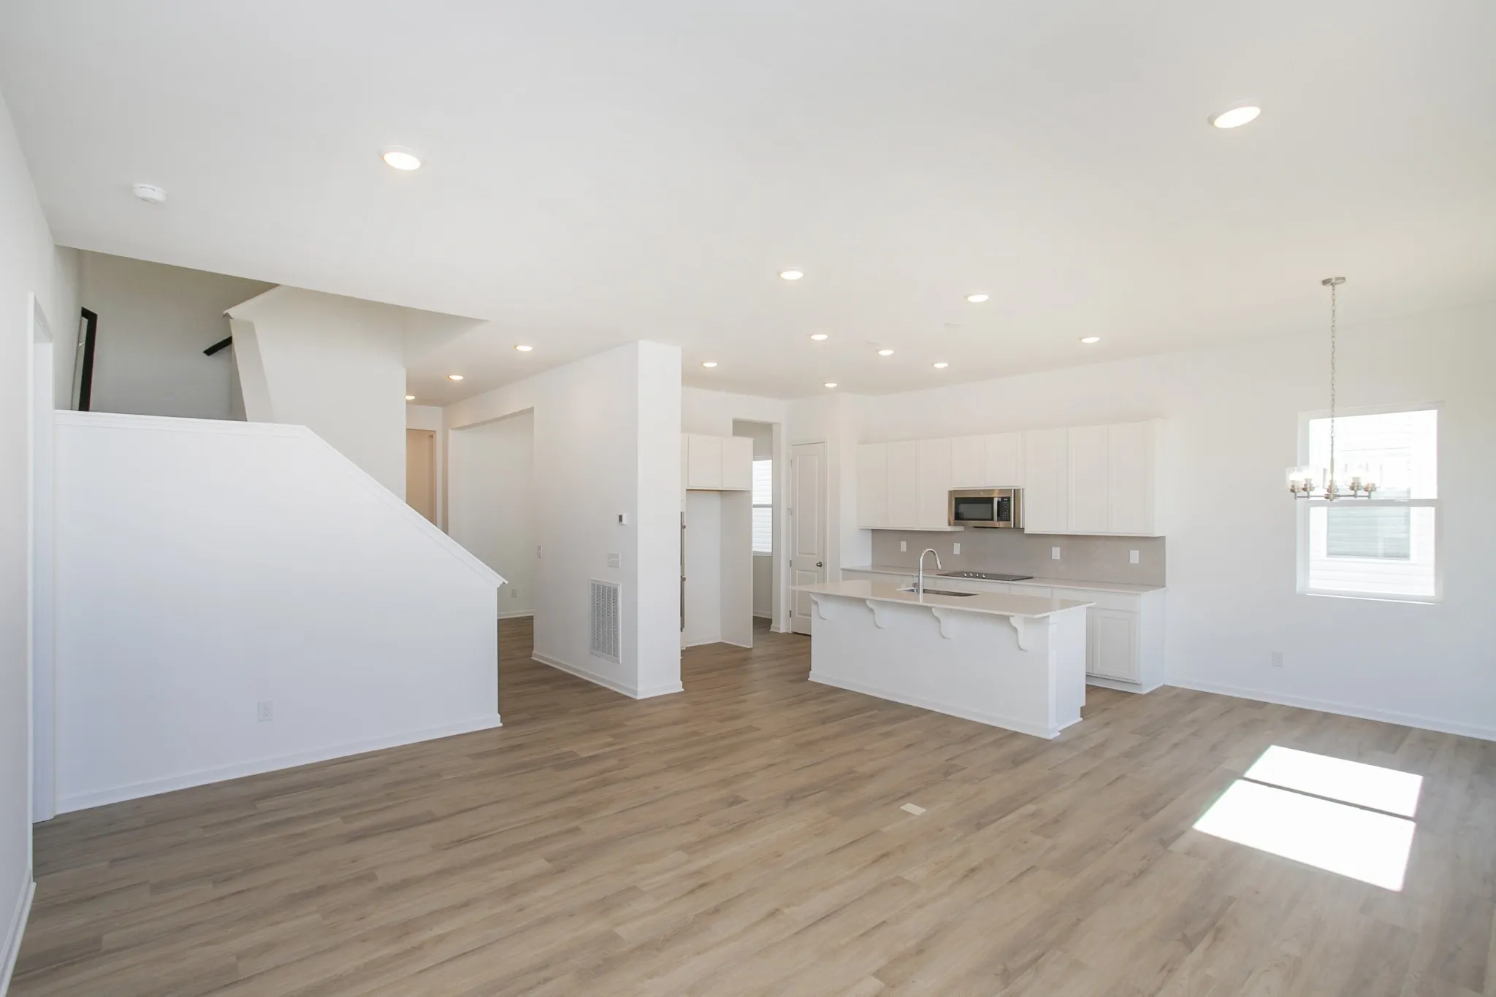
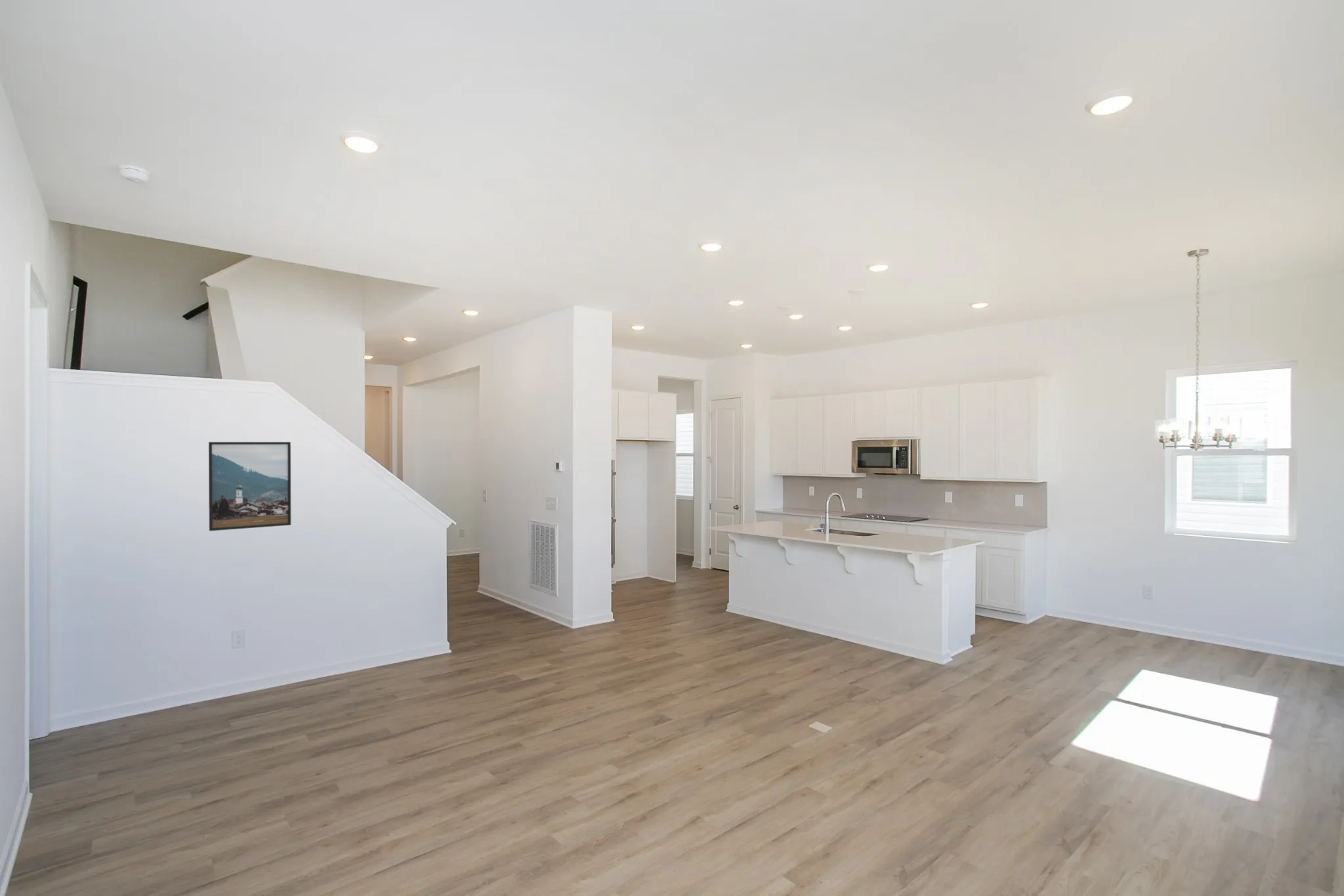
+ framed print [208,441,292,532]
